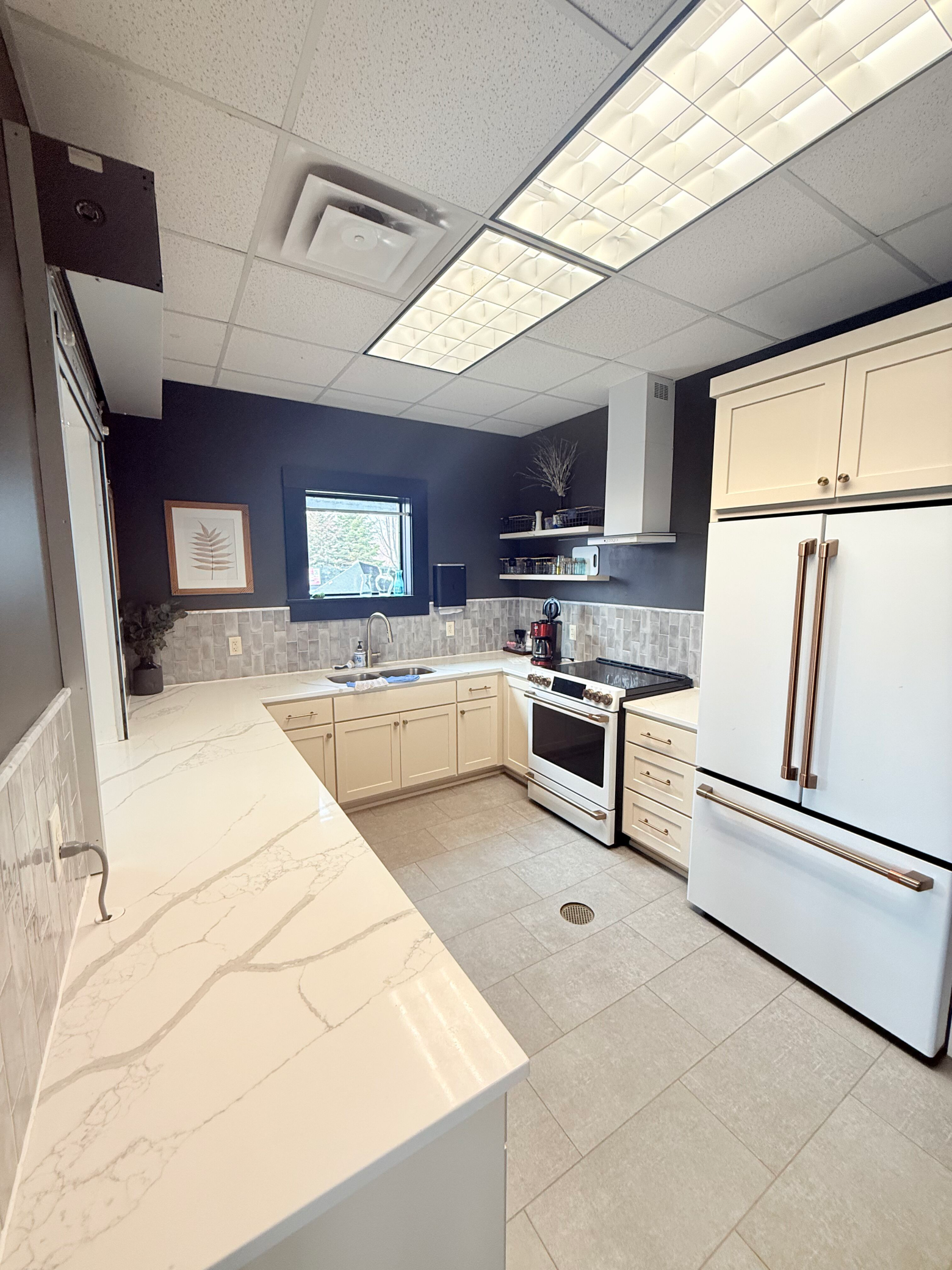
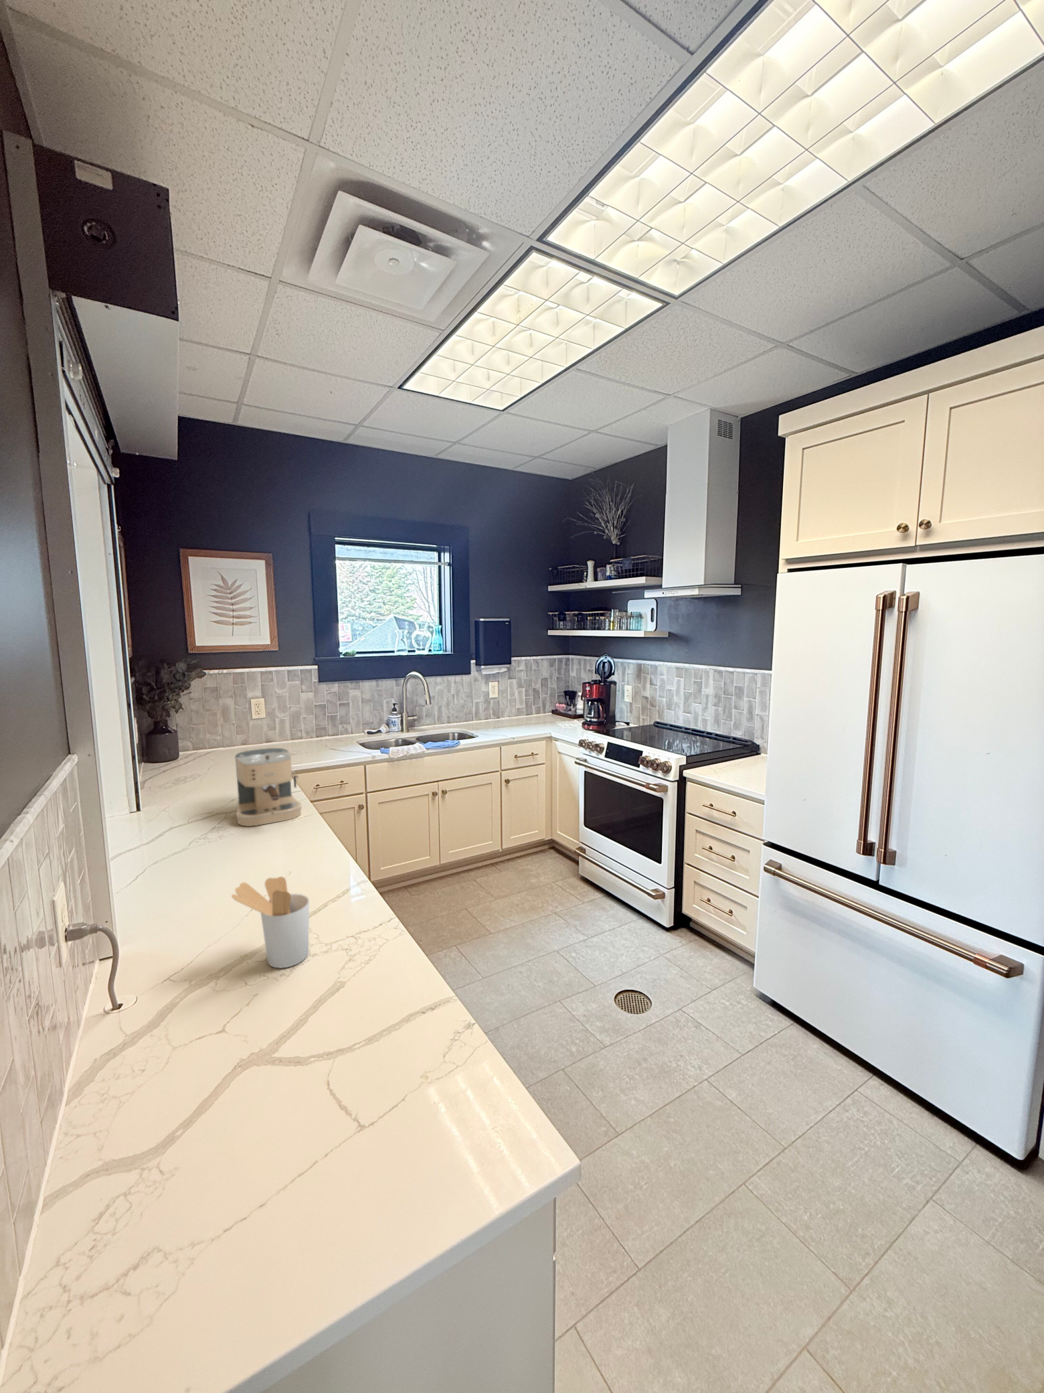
+ coffee maker [235,747,303,827]
+ utensil holder [231,876,310,970]
